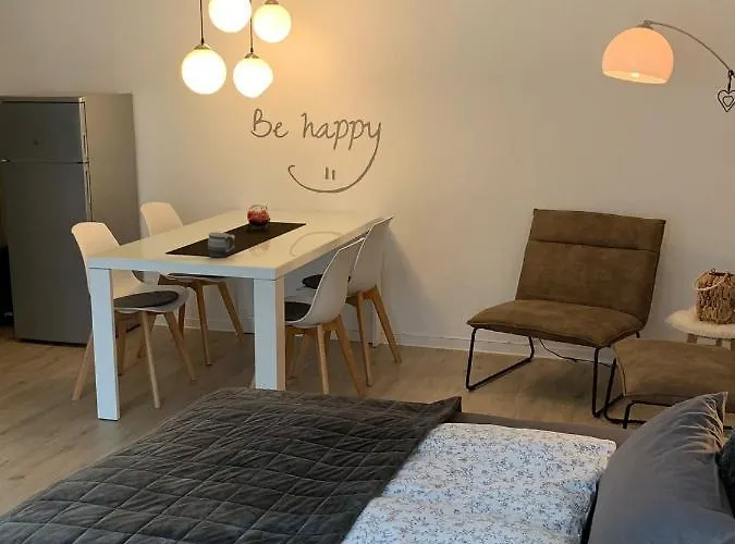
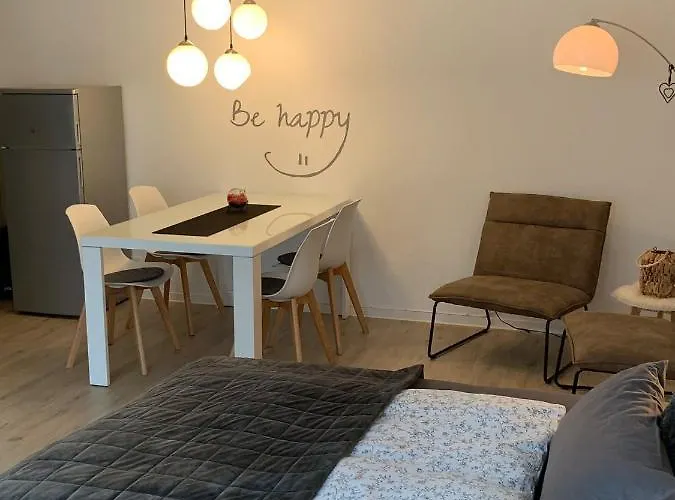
- mug [207,231,236,259]
